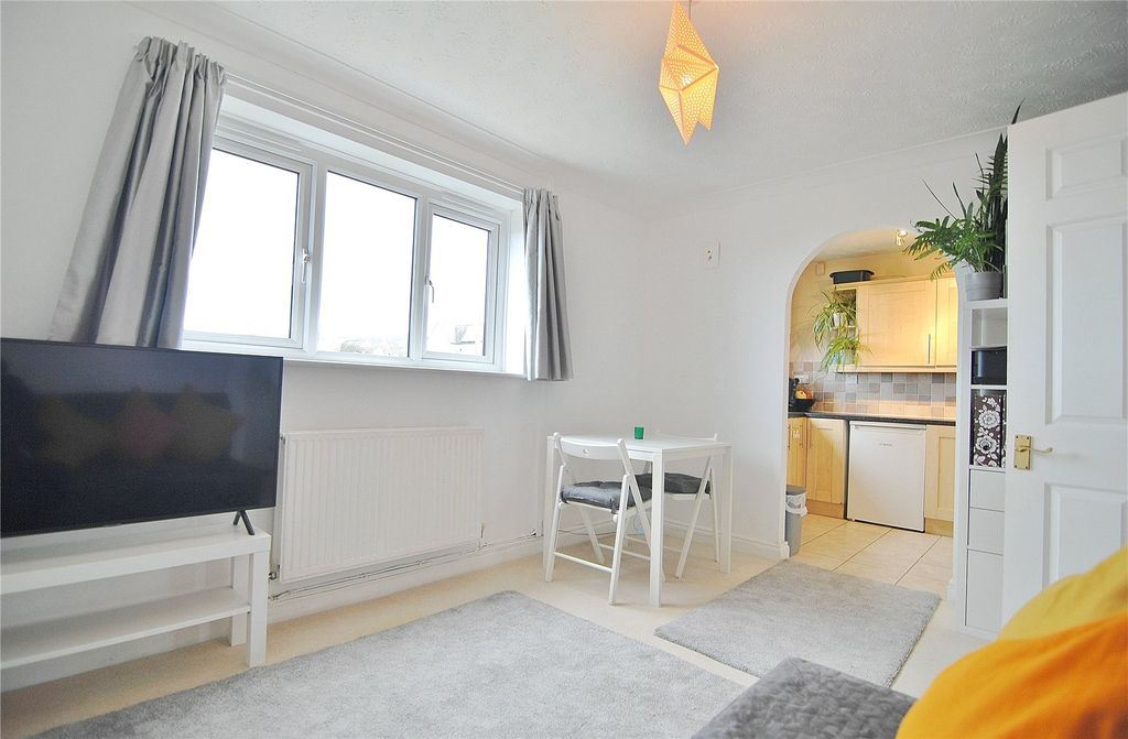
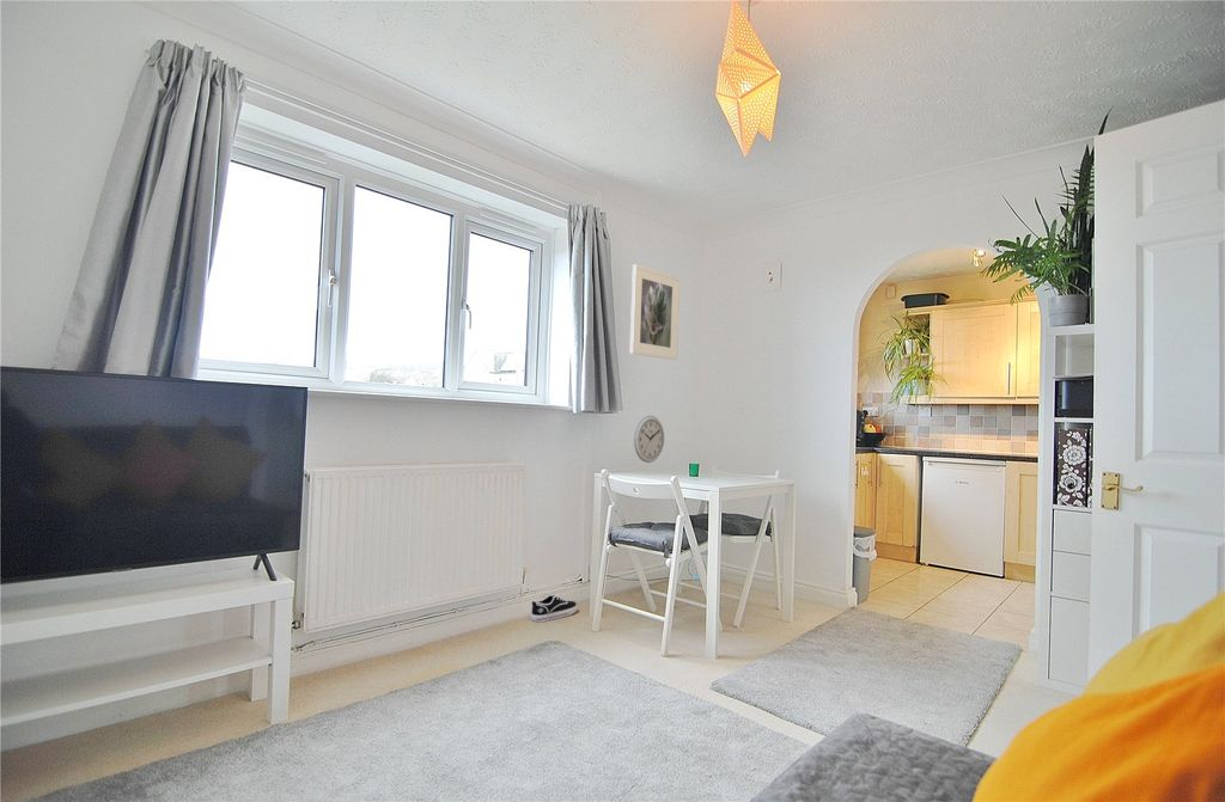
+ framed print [628,263,681,361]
+ shoe [530,594,579,623]
+ wall clock [633,415,665,464]
